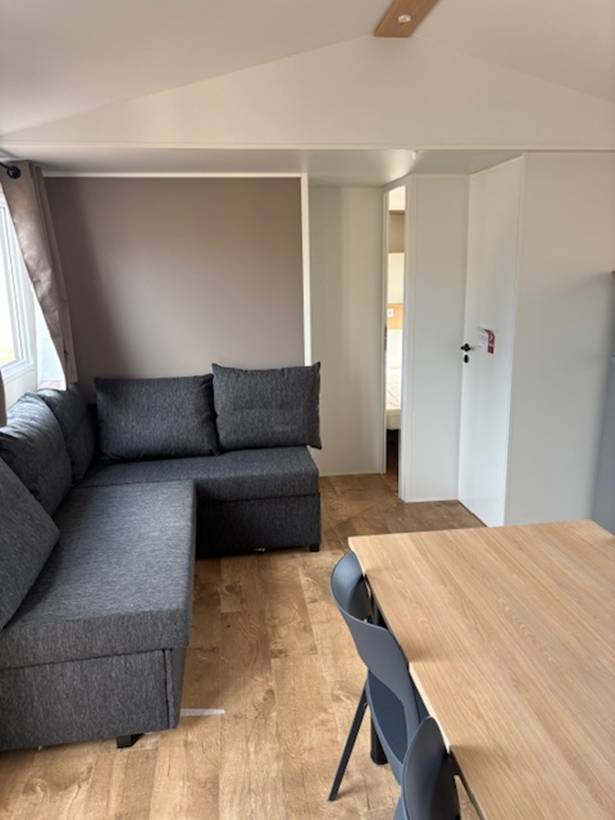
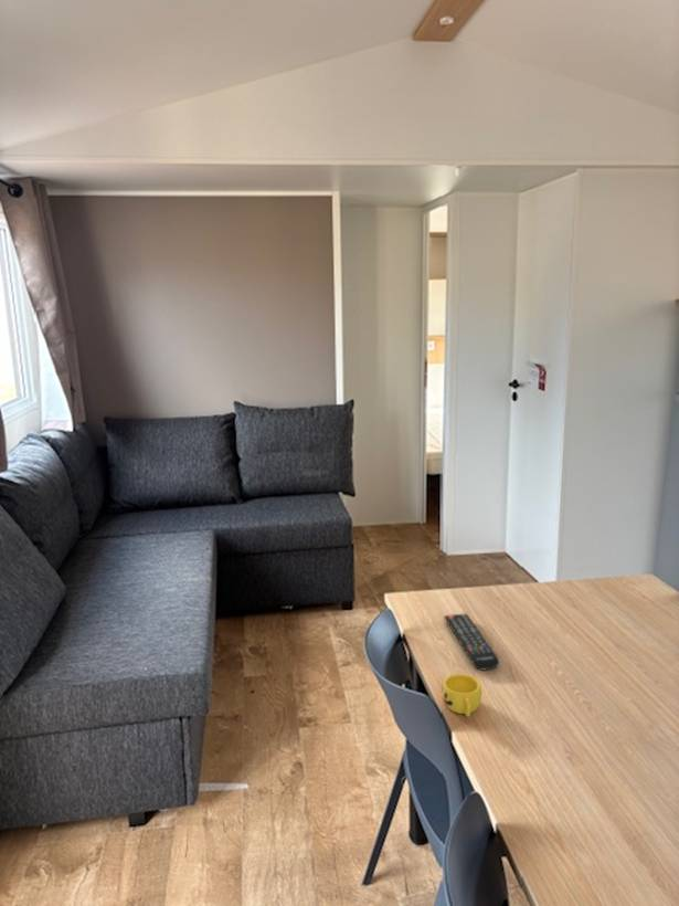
+ cup [442,673,482,718]
+ remote control [443,612,500,671]
